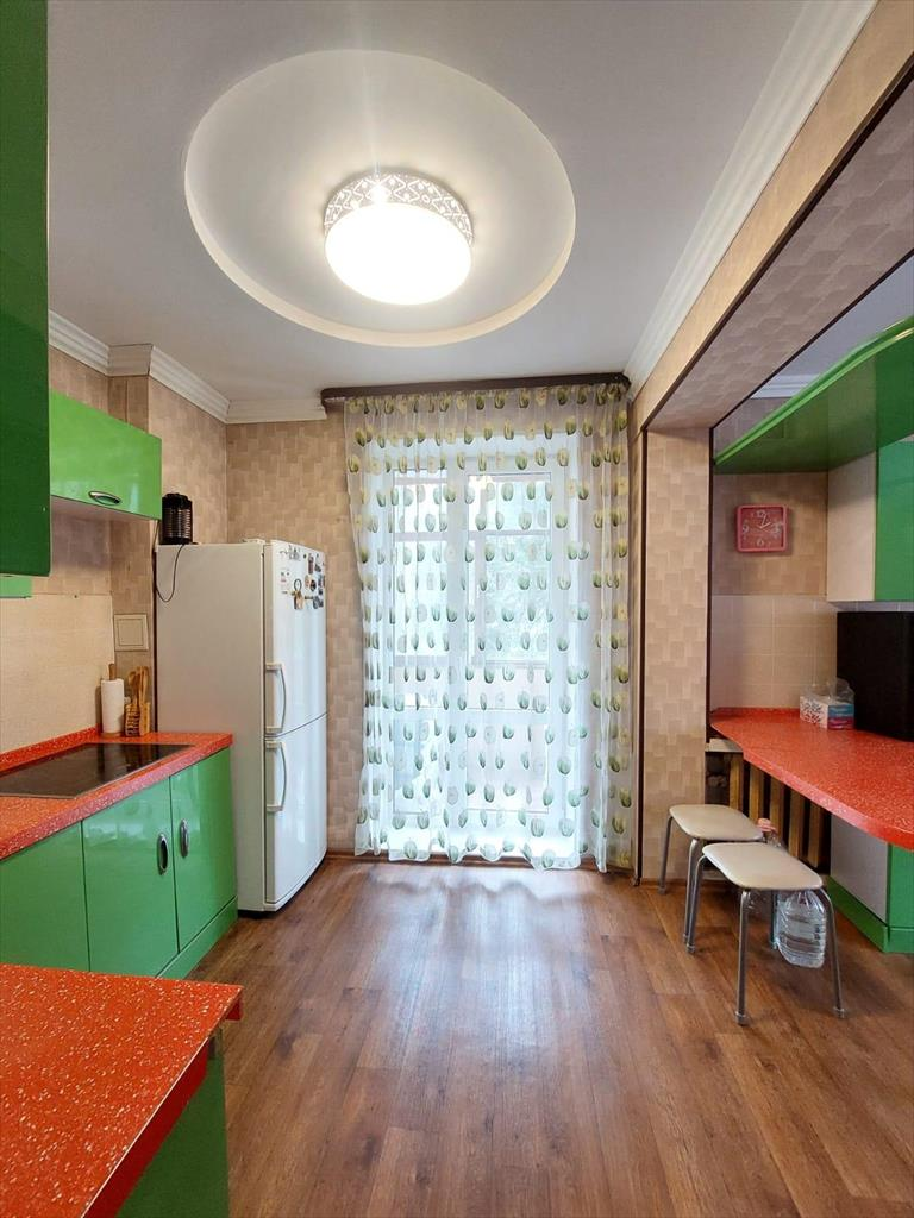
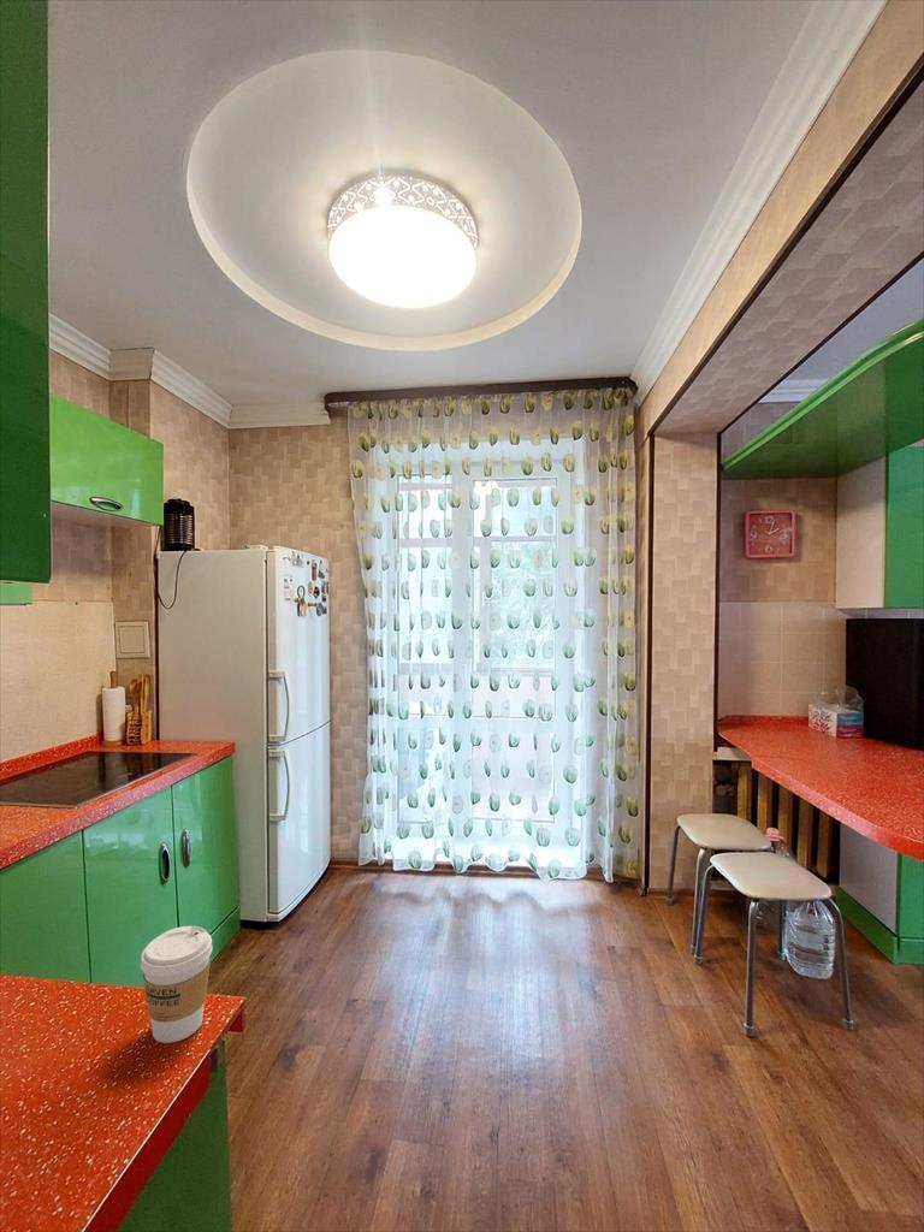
+ coffee cup [140,925,214,1044]
